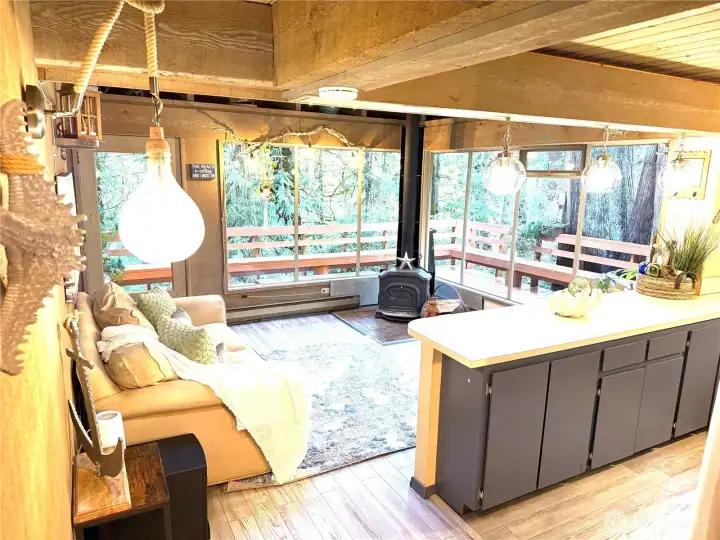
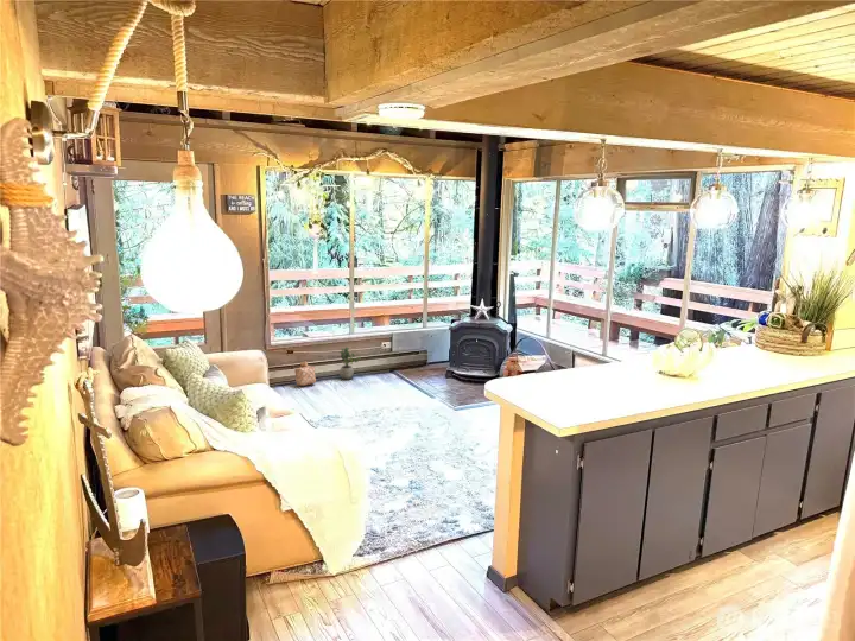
+ potted plant [338,345,362,381]
+ basket [293,360,317,387]
